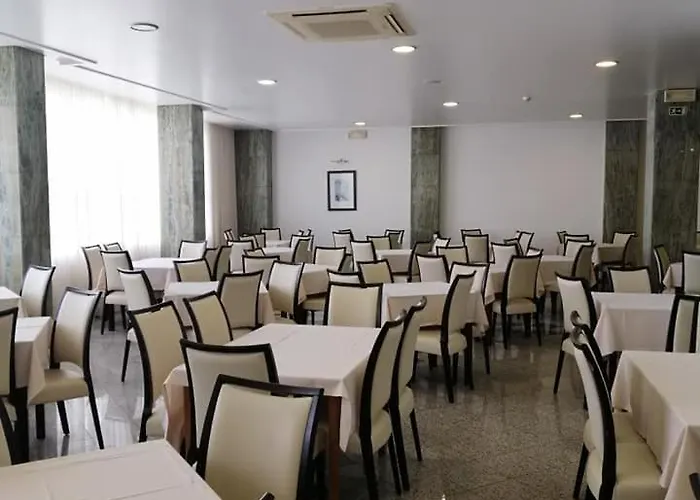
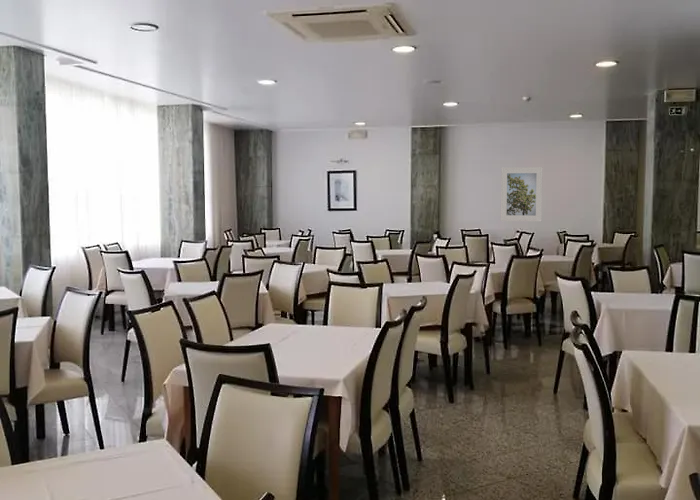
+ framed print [500,166,544,222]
